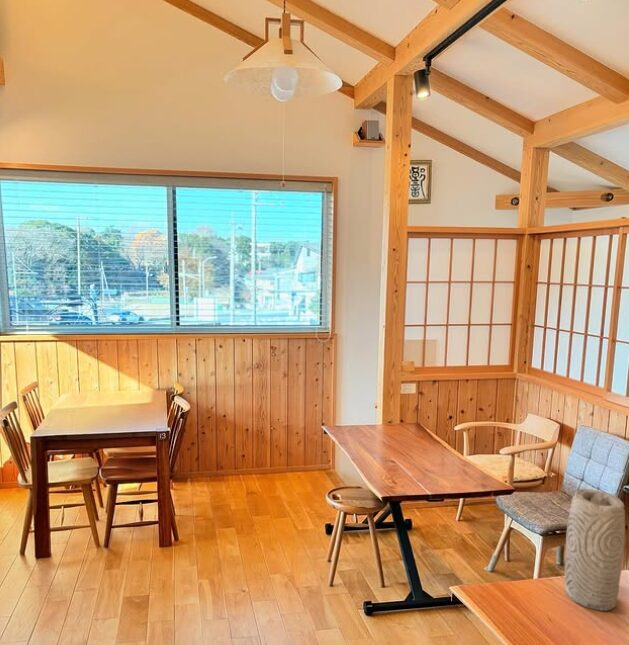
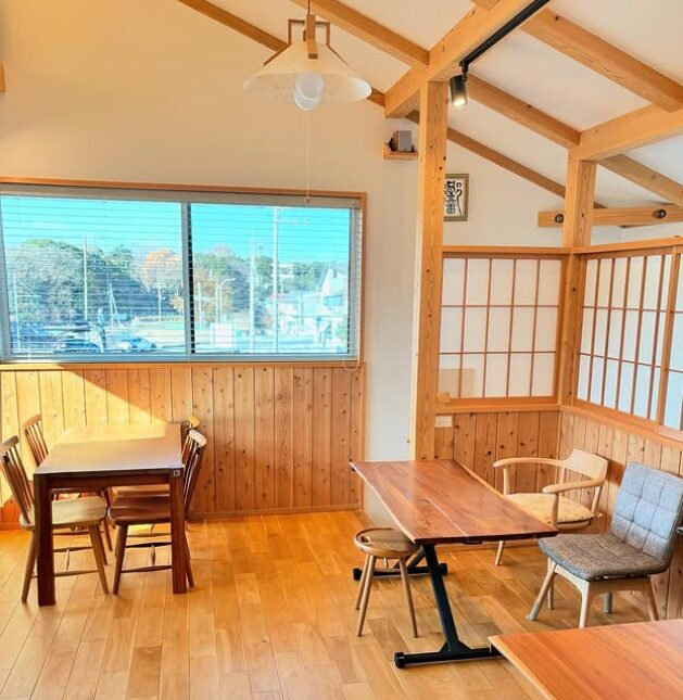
- vase [564,488,626,612]
